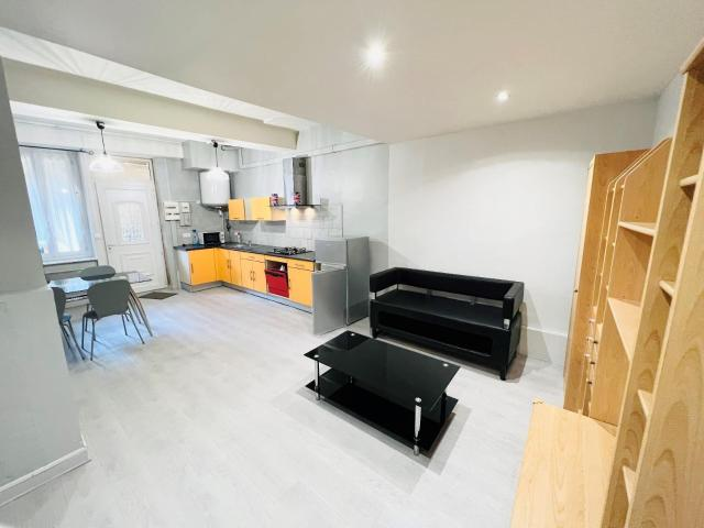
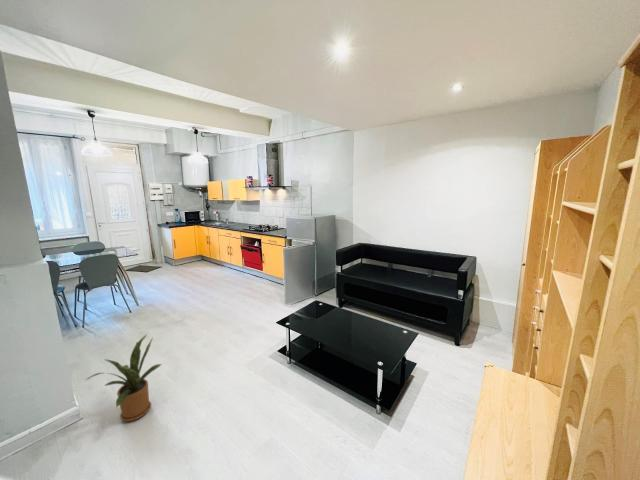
+ house plant [85,333,163,422]
